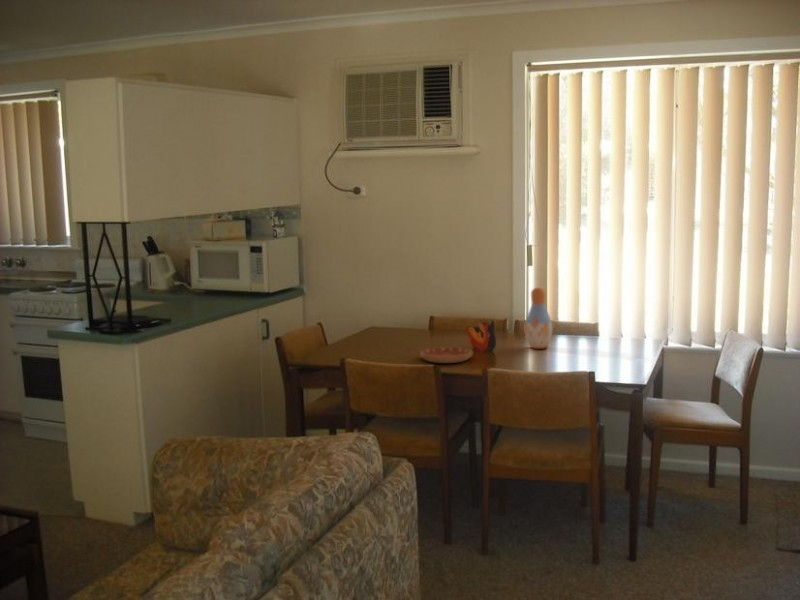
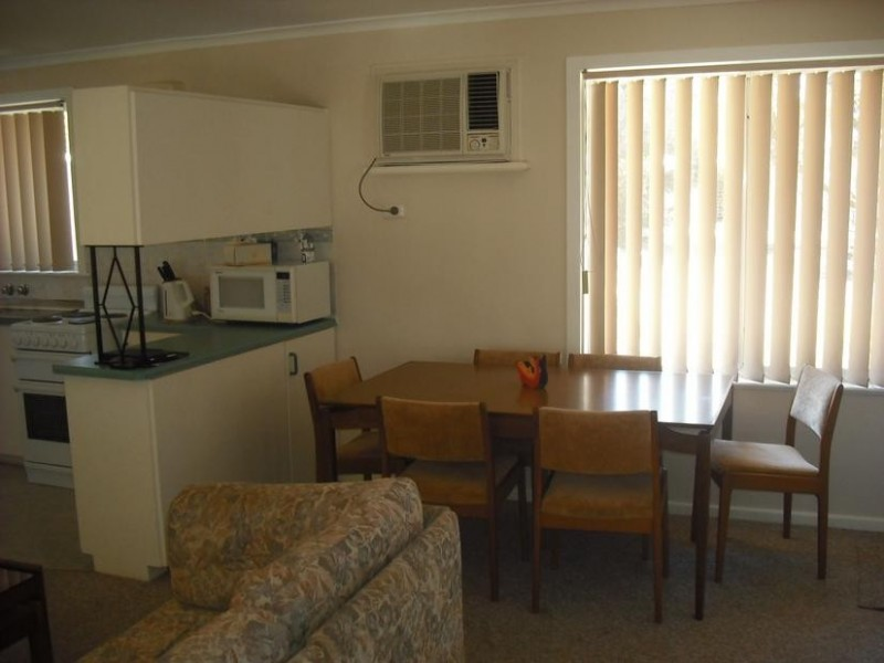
- saucer [419,346,473,364]
- vase [524,287,553,350]
